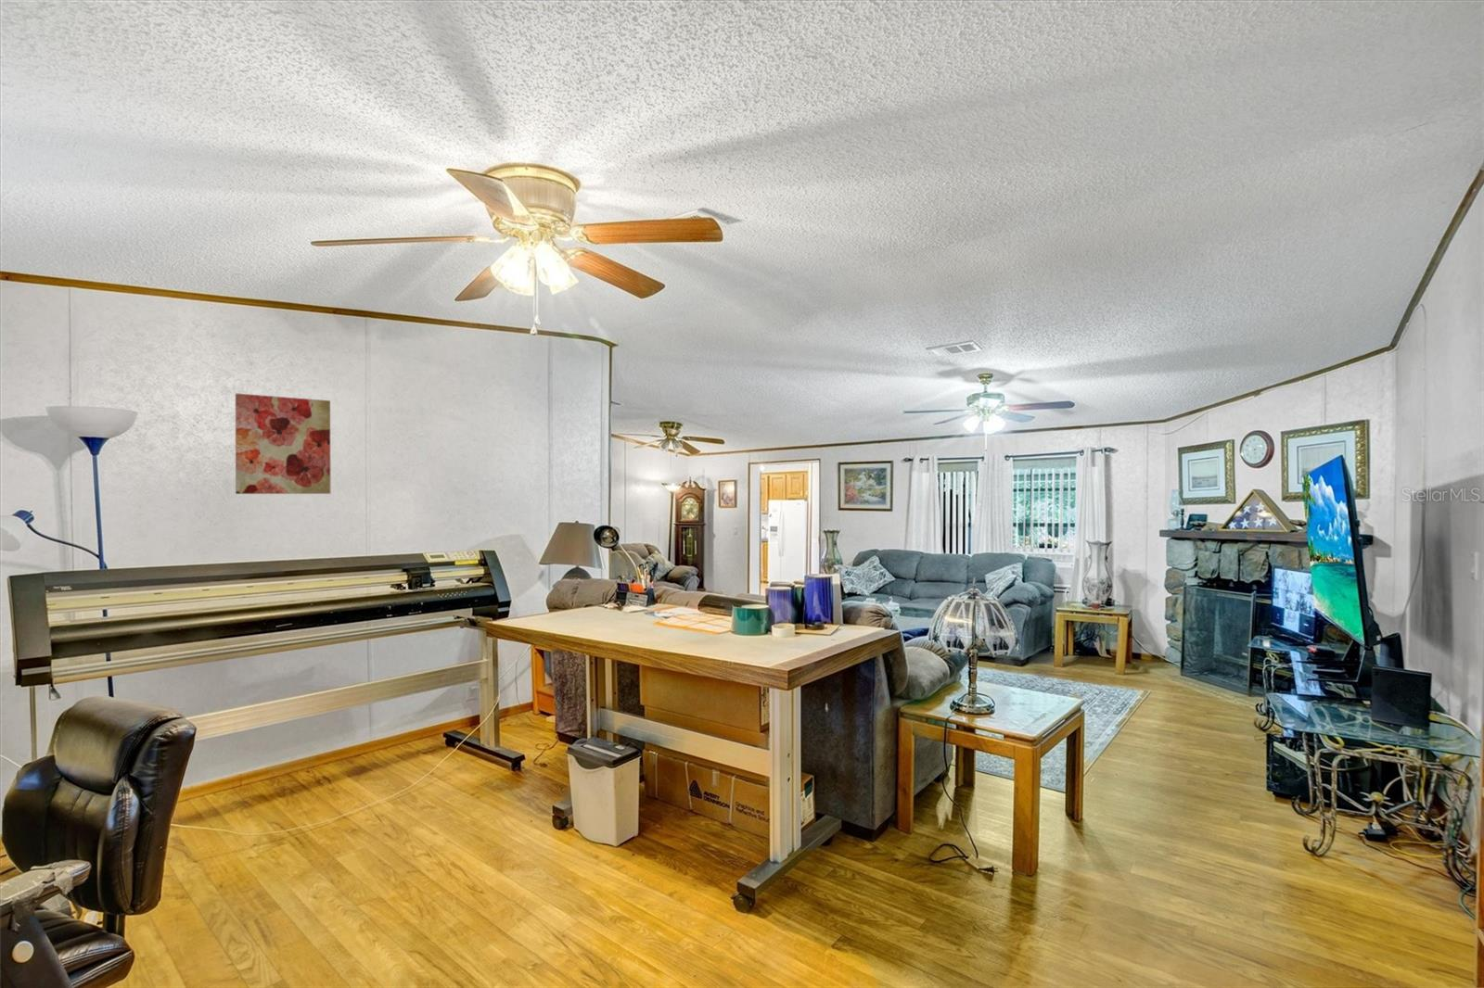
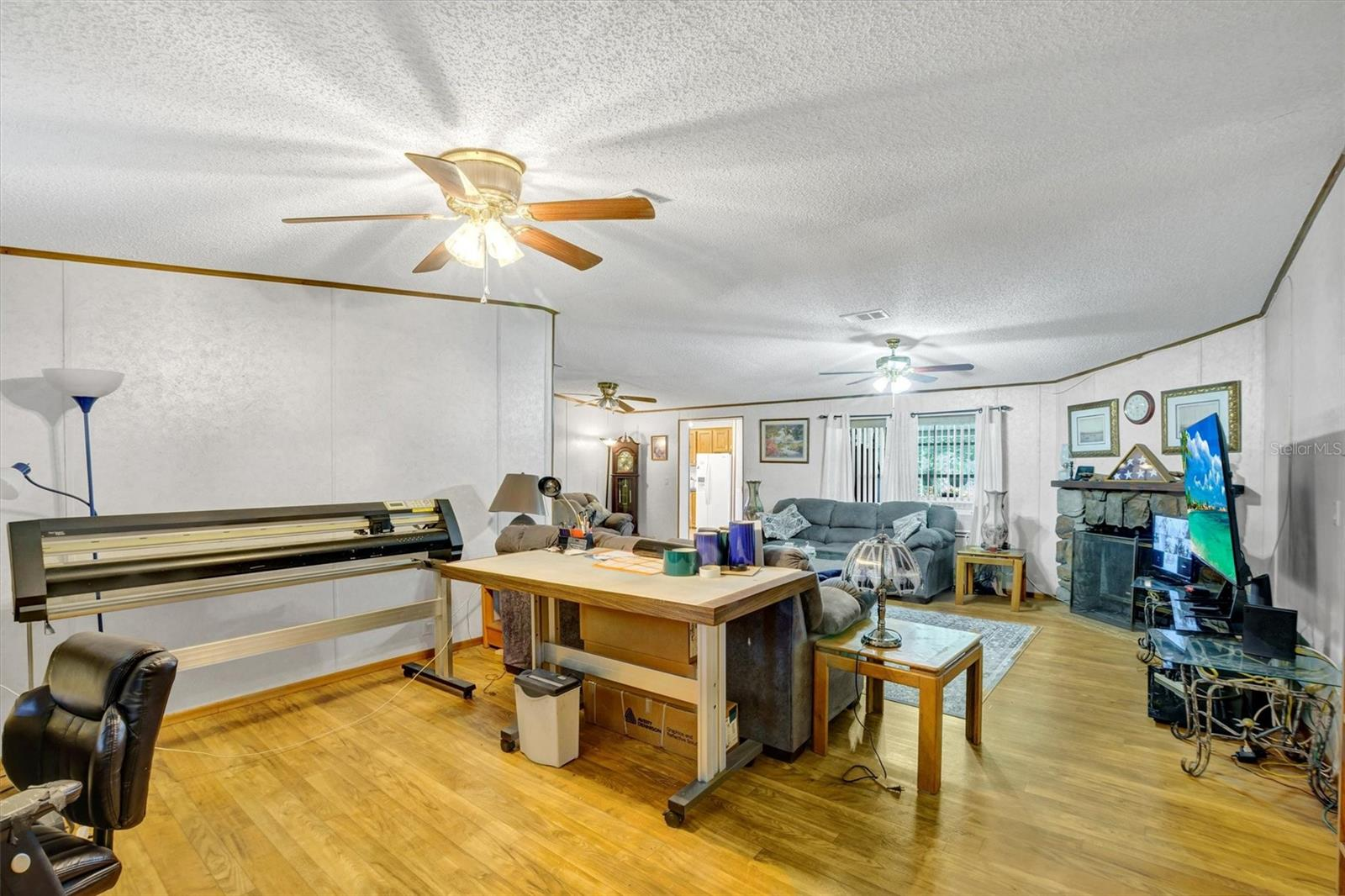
- wall art [235,393,331,495]
